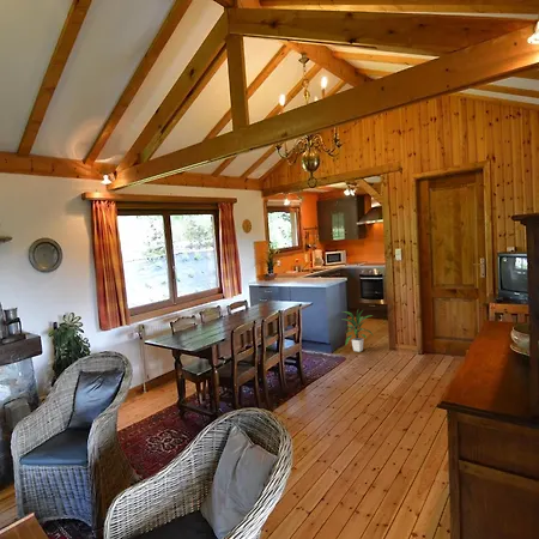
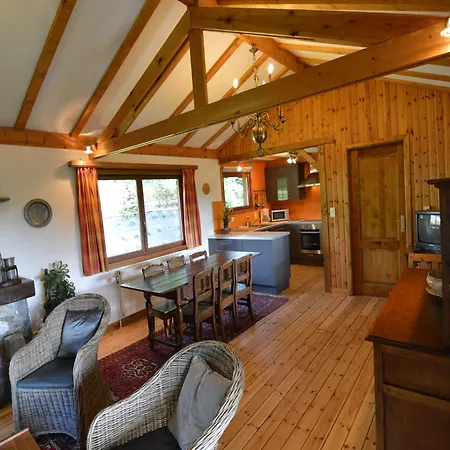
- indoor plant [341,308,374,353]
